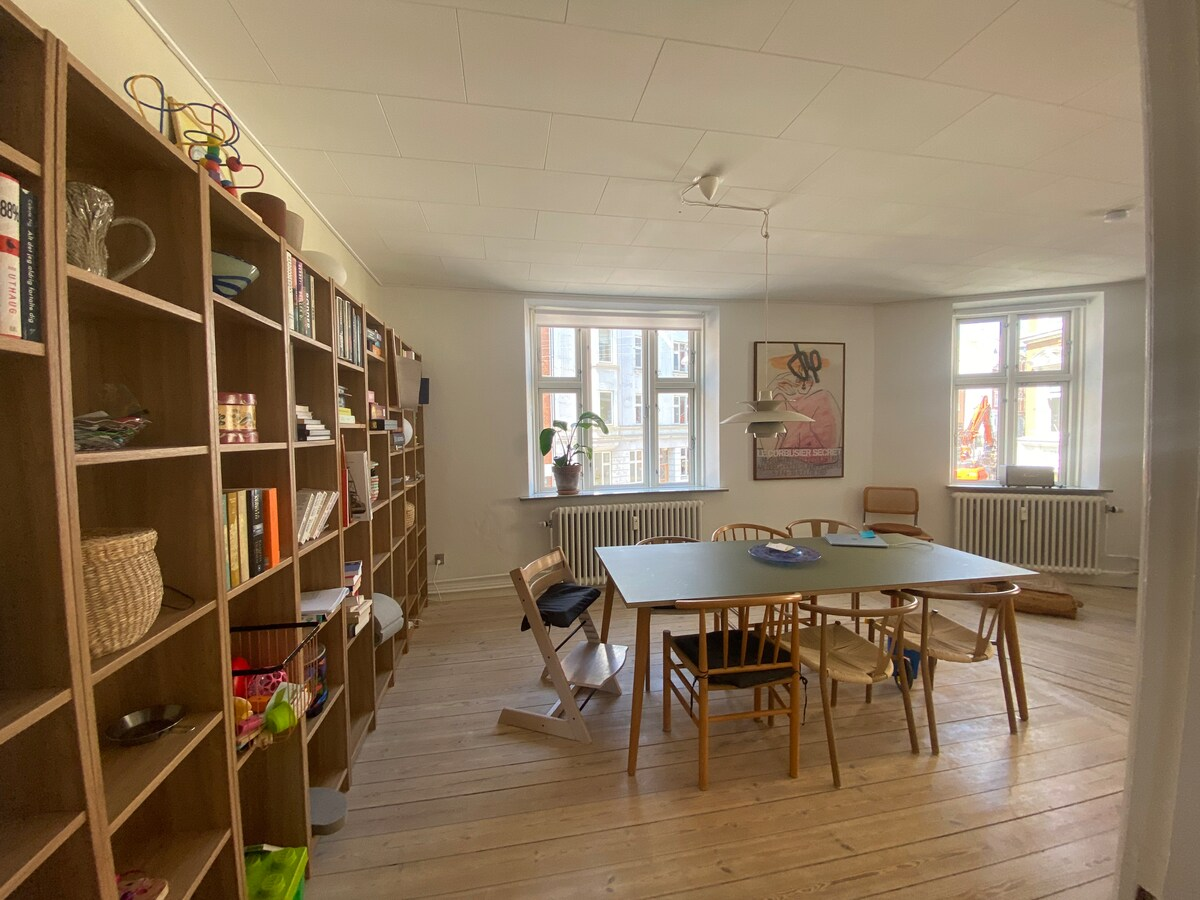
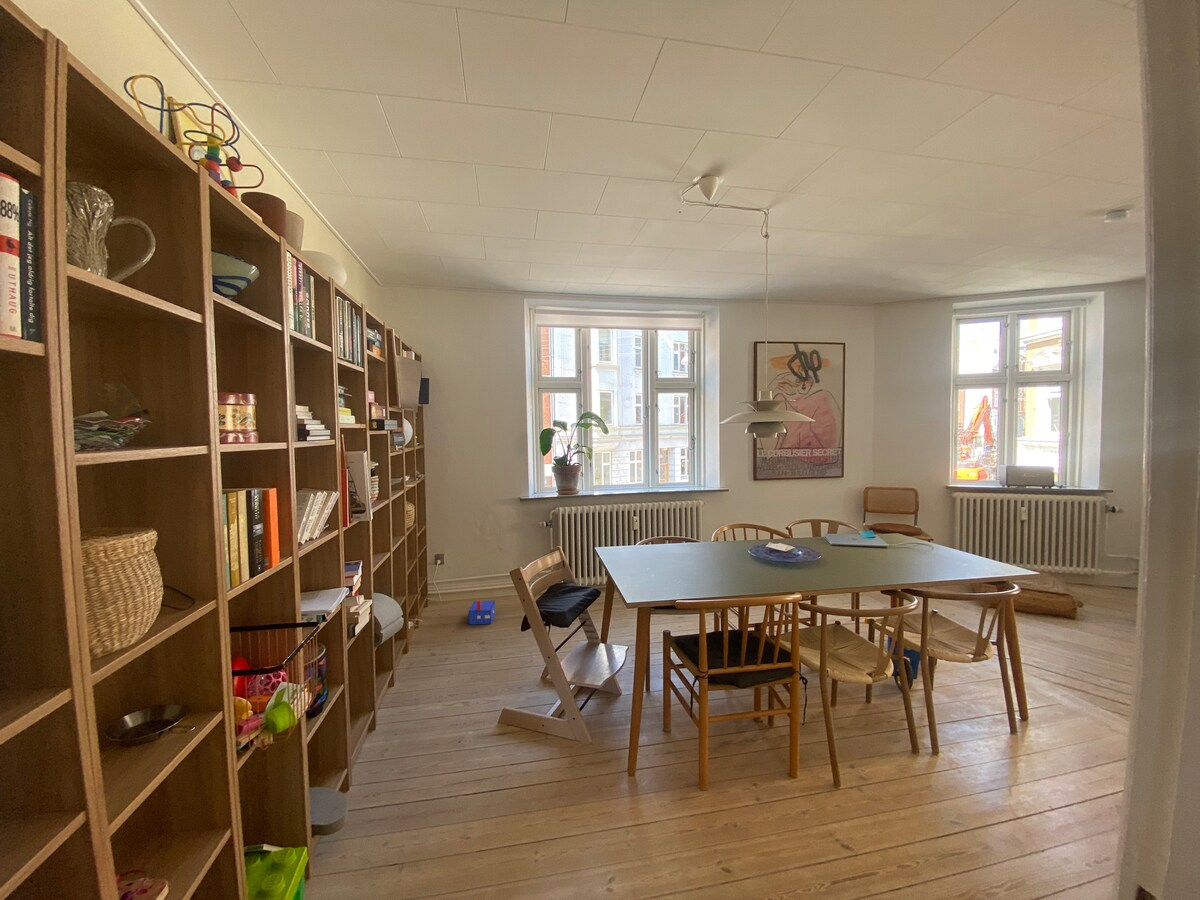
+ toy house [468,600,496,626]
